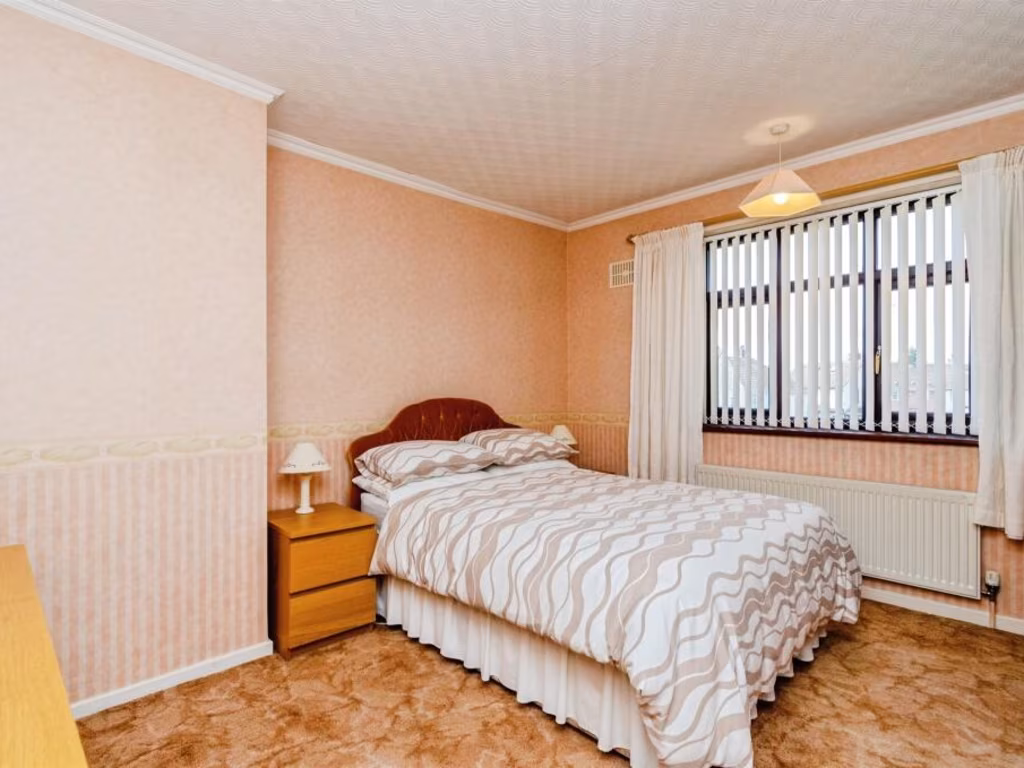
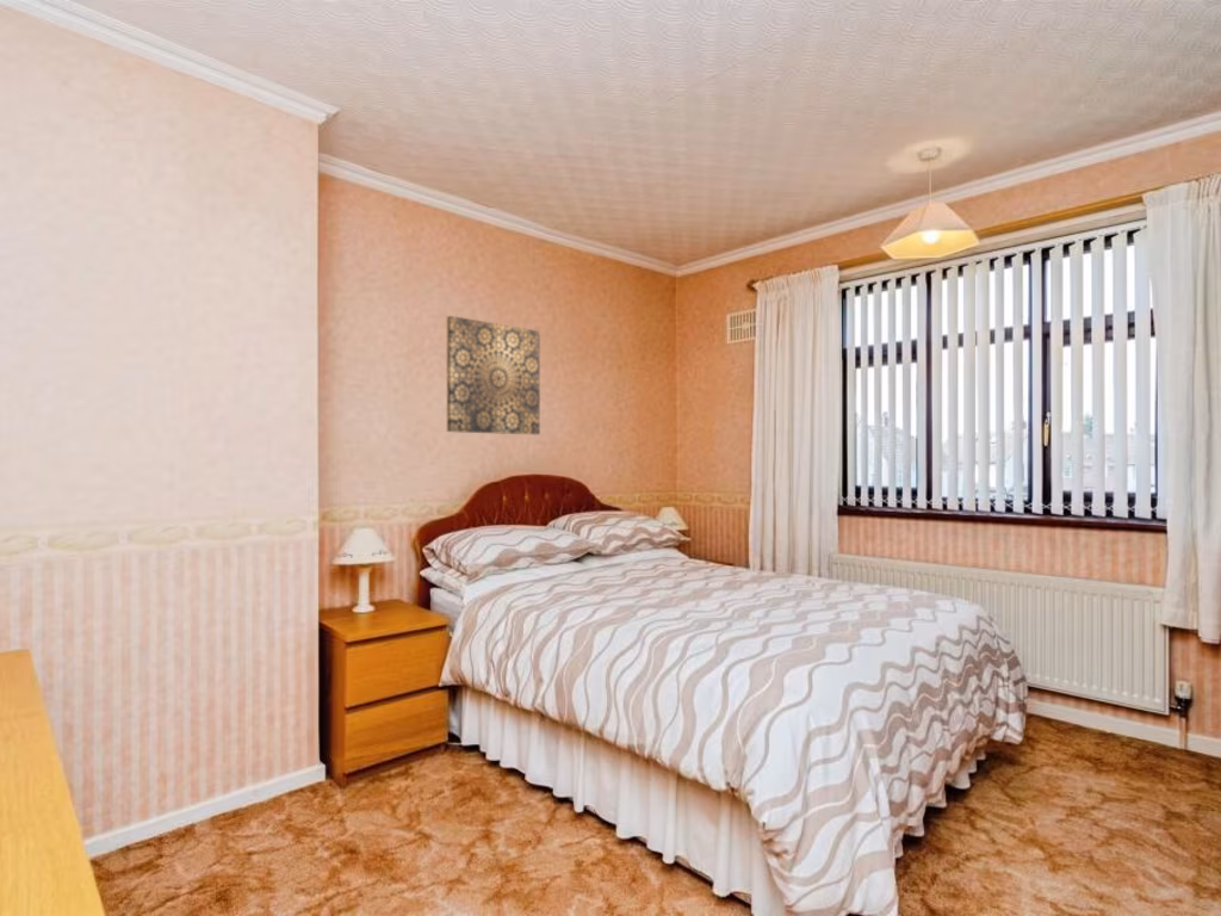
+ wall art [446,315,541,435]
